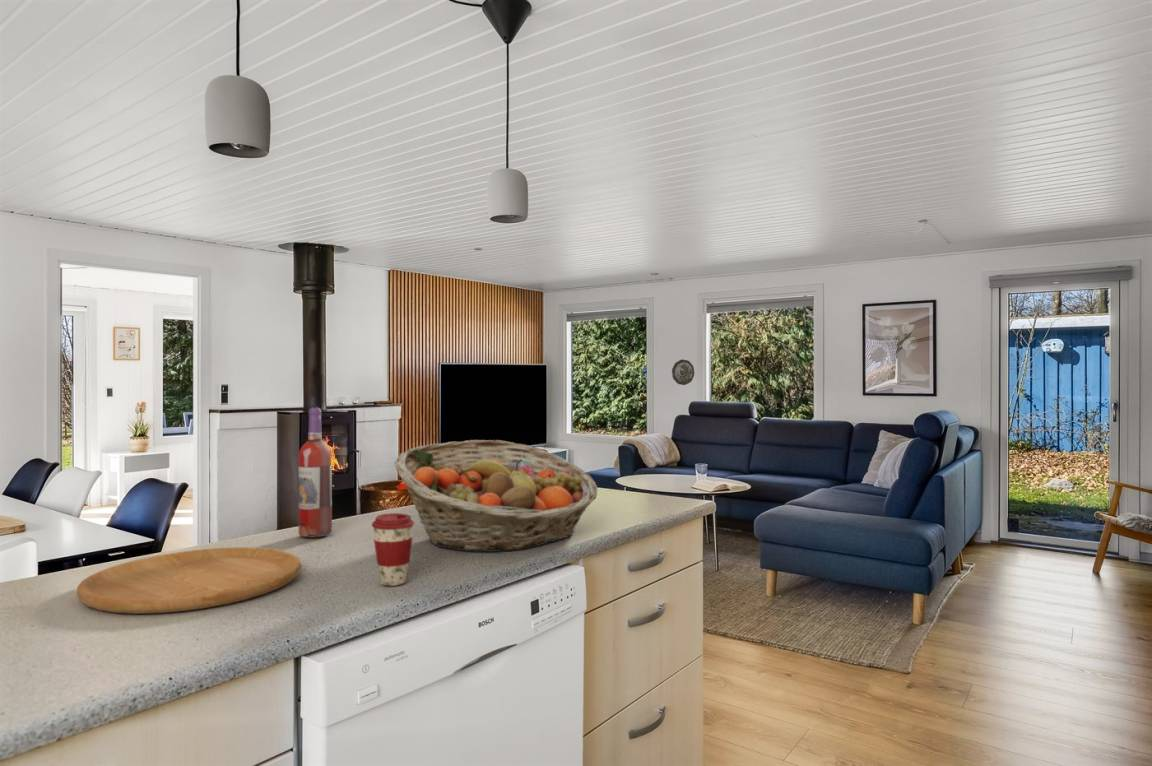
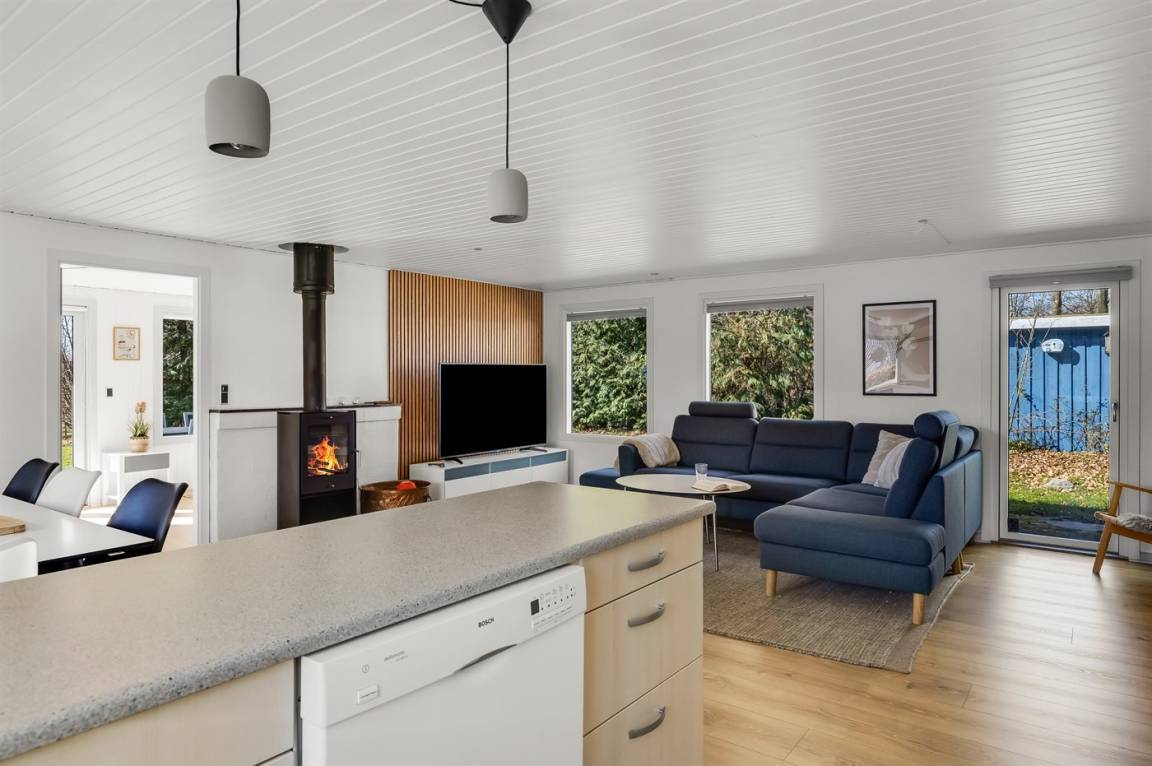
- cutting board [76,546,302,615]
- fruit basket [393,439,599,553]
- coffee cup [371,512,415,587]
- wine bottle [298,407,333,538]
- decorative plate [671,358,695,386]
